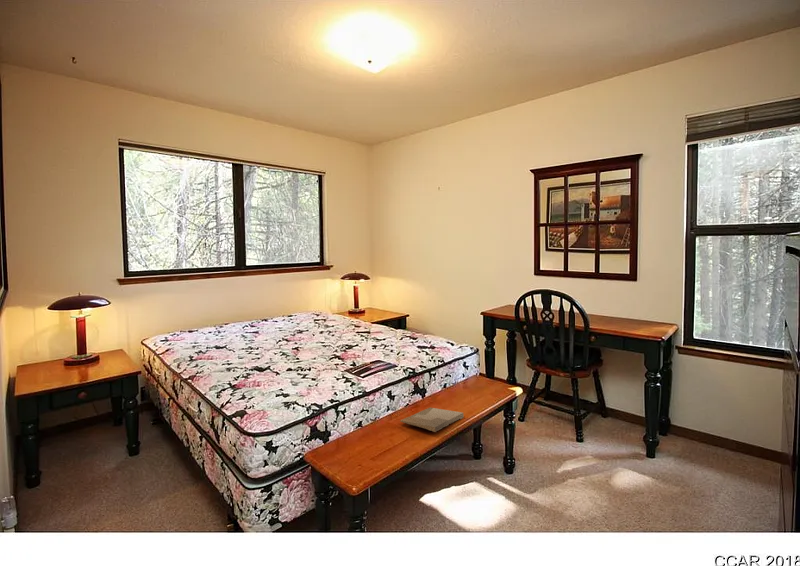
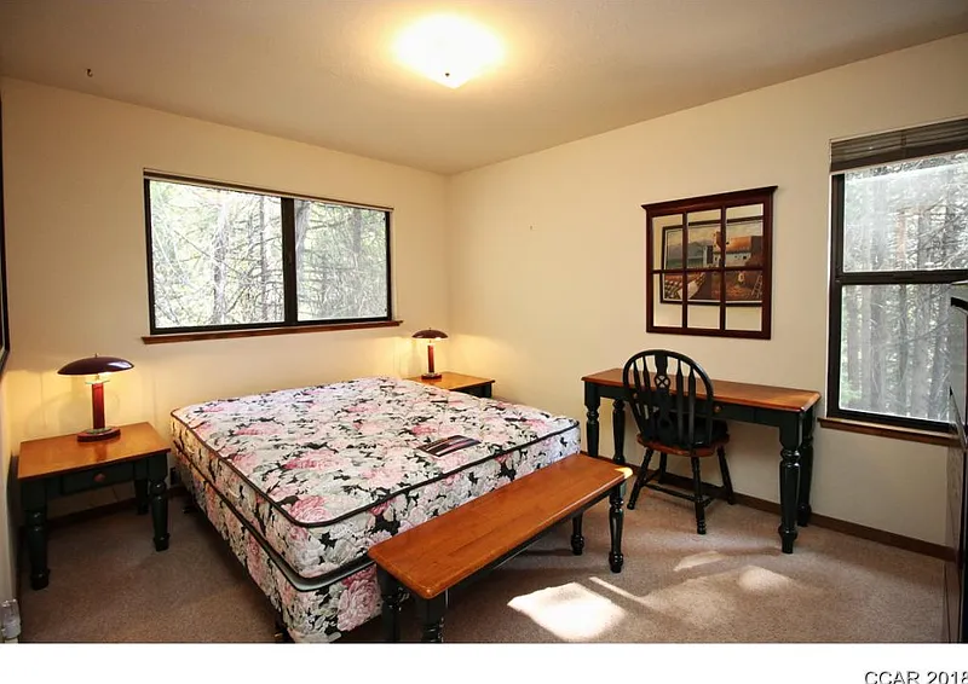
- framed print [399,407,465,433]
